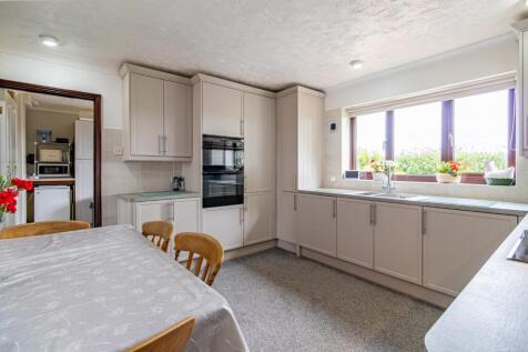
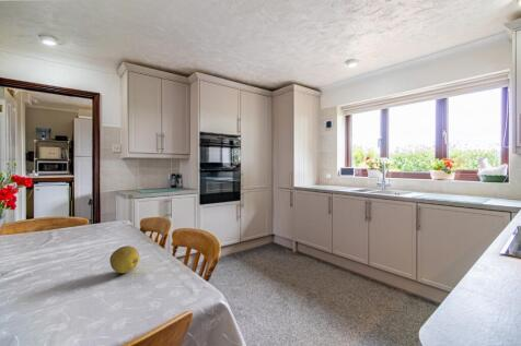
+ fruit [108,244,140,274]
